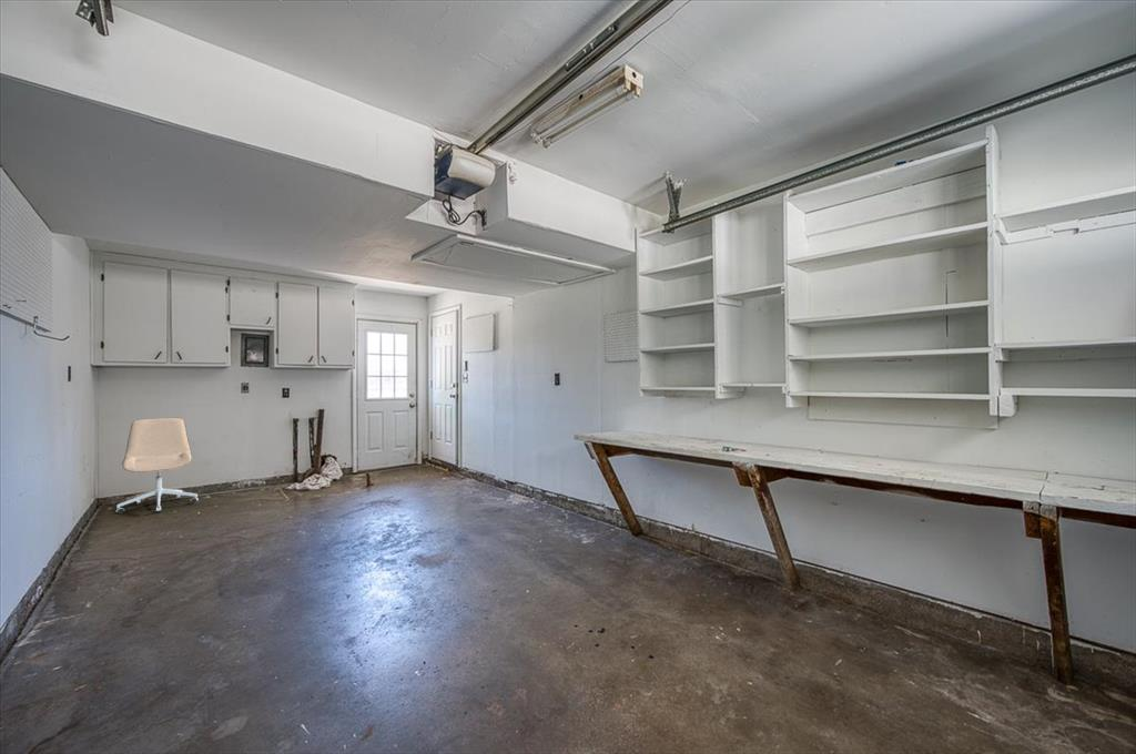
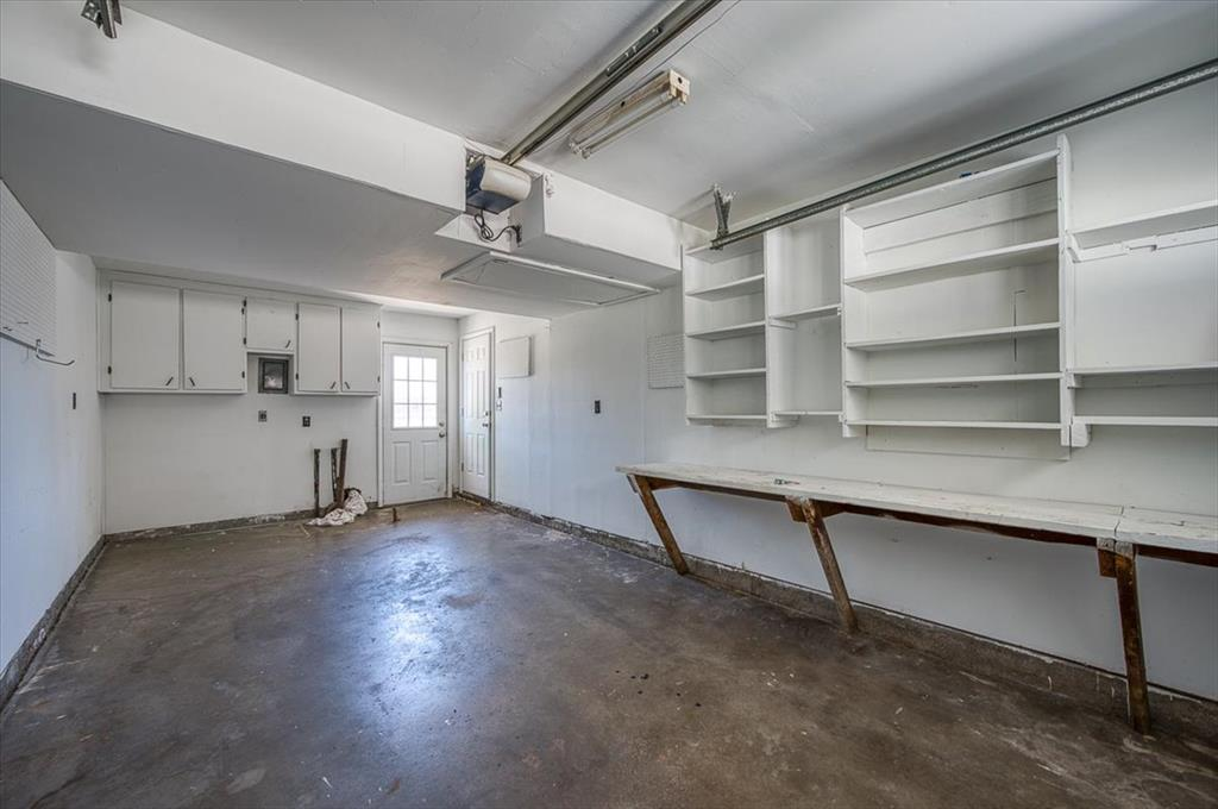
- office chair [114,416,200,514]
